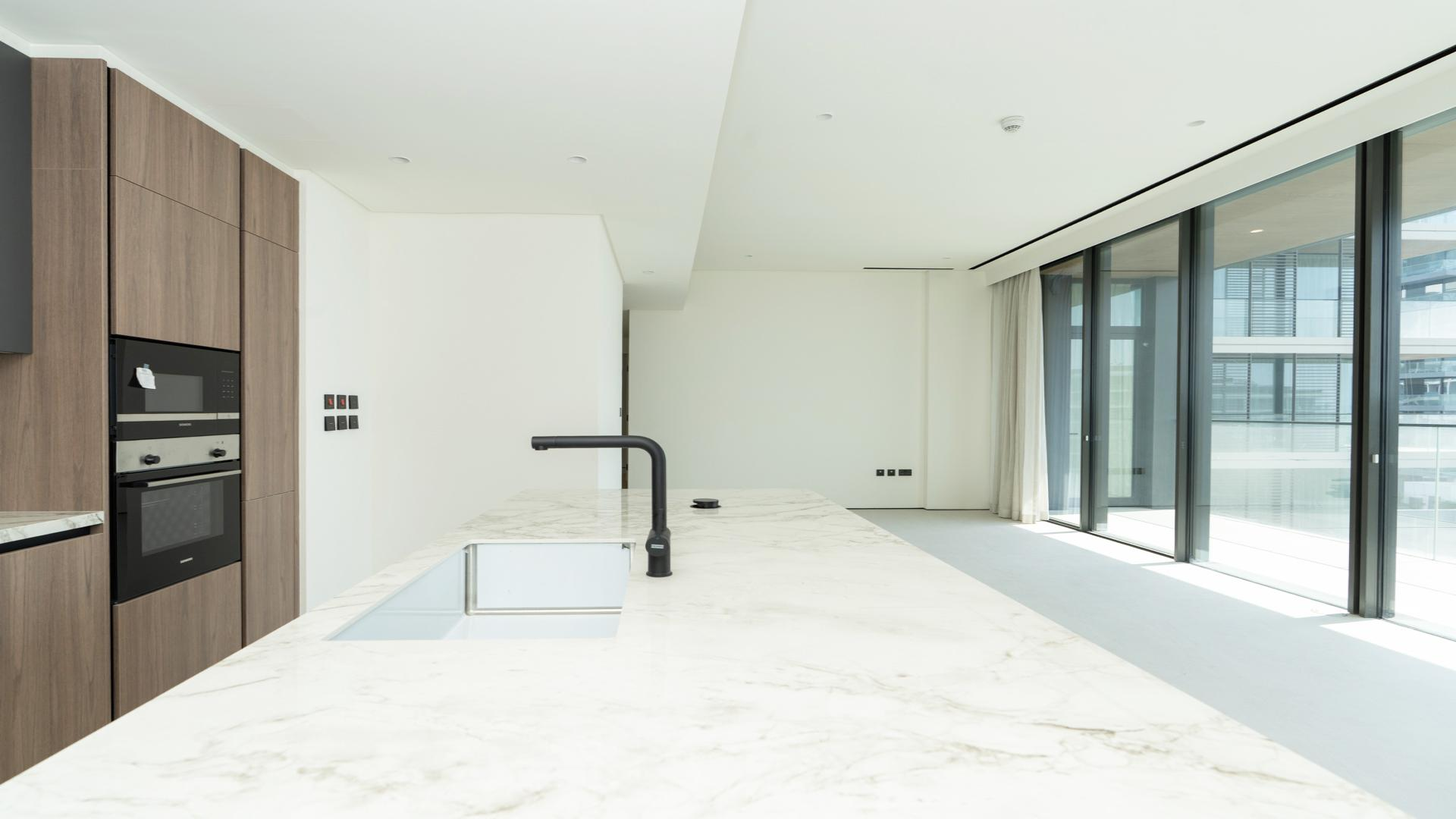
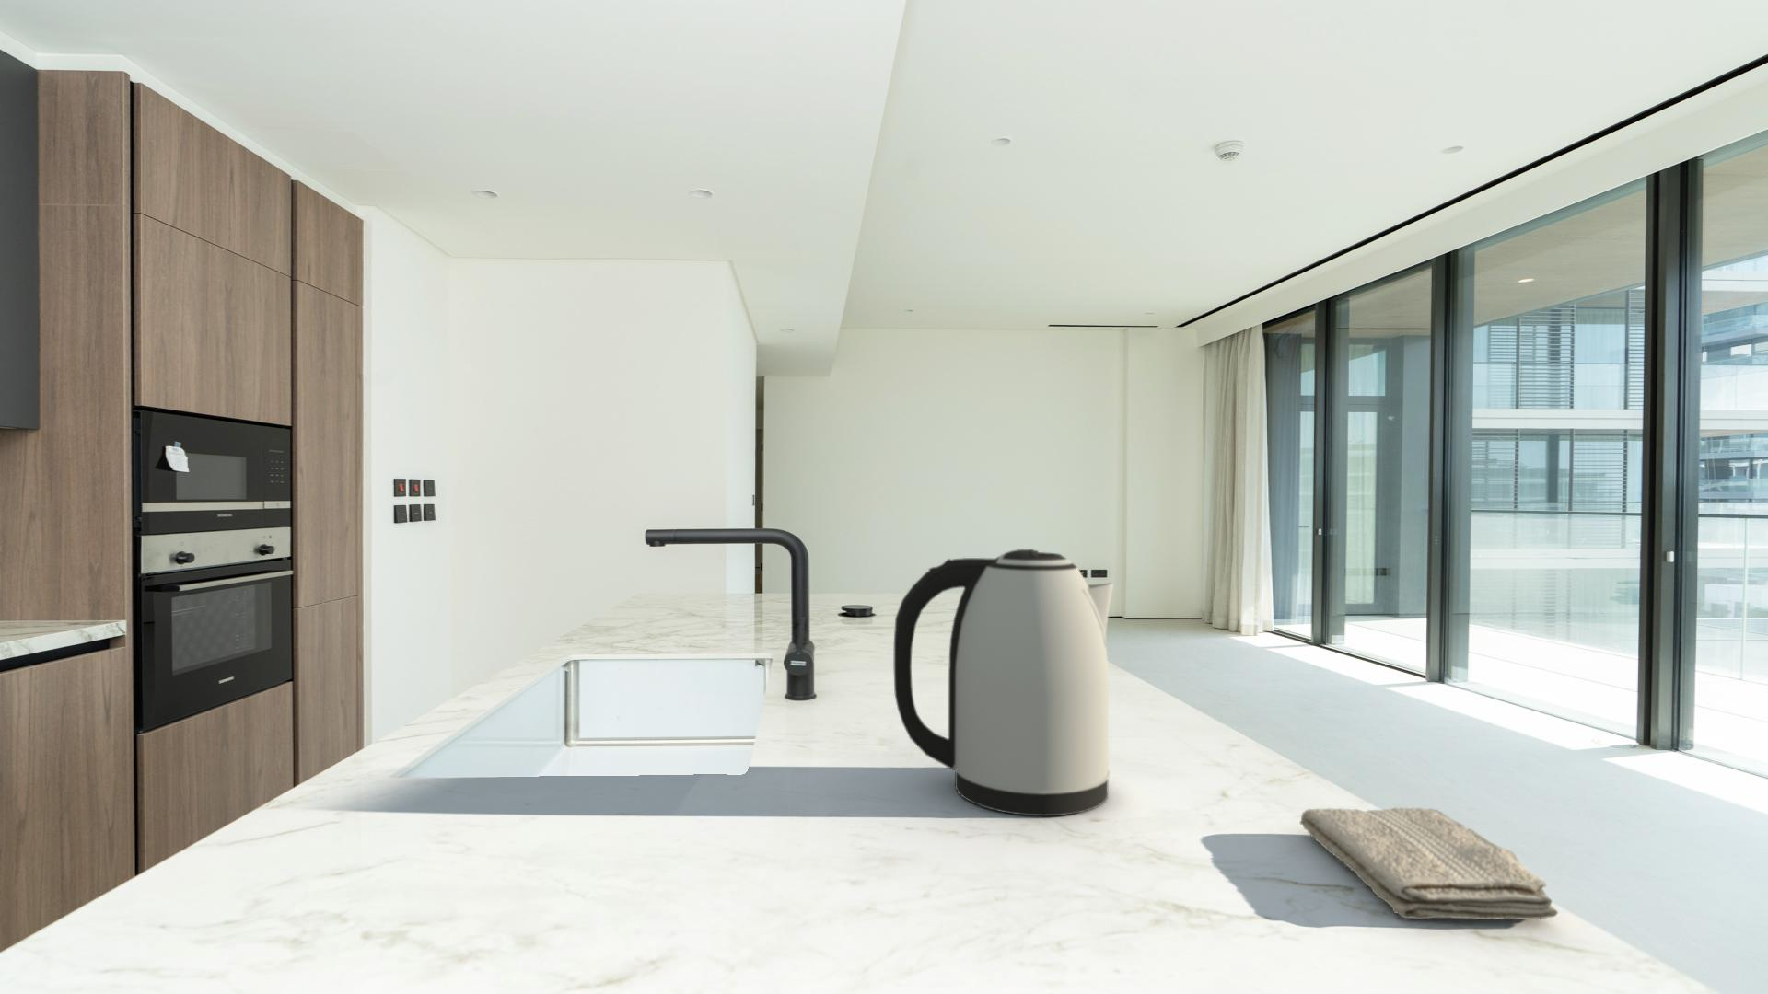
+ washcloth [1299,806,1559,920]
+ kettle [894,547,1115,817]
